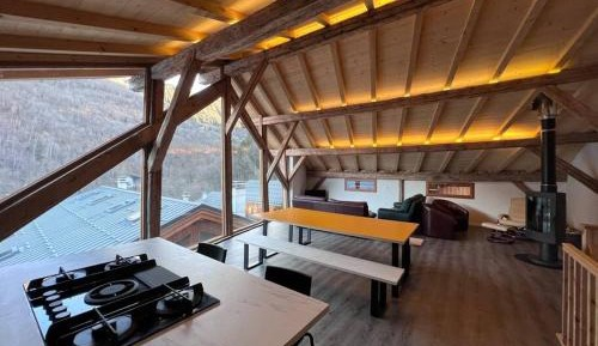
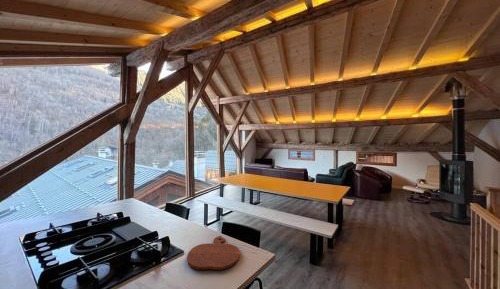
+ cutting board [186,235,241,271]
